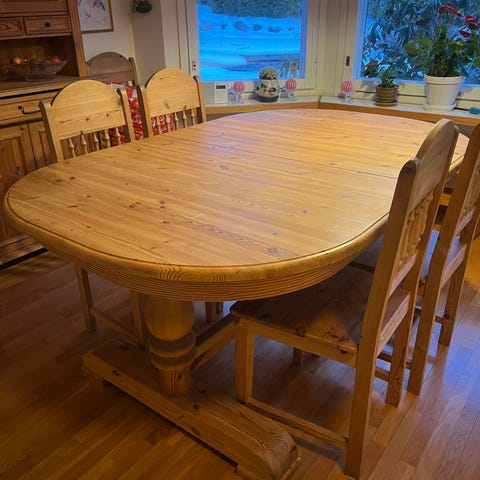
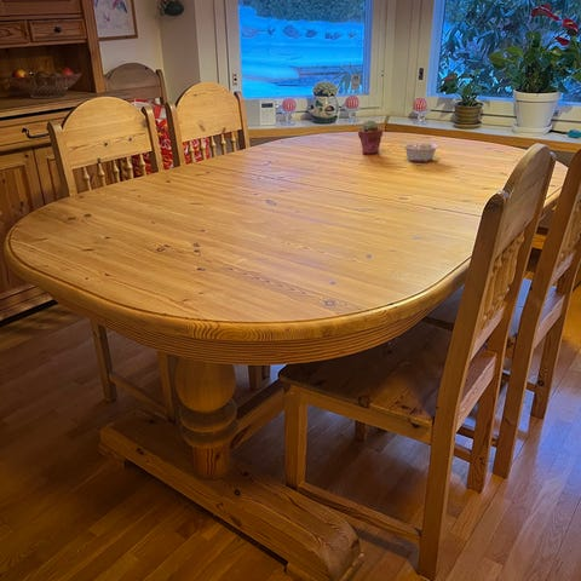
+ potted succulent [357,119,384,155]
+ legume [399,142,439,163]
